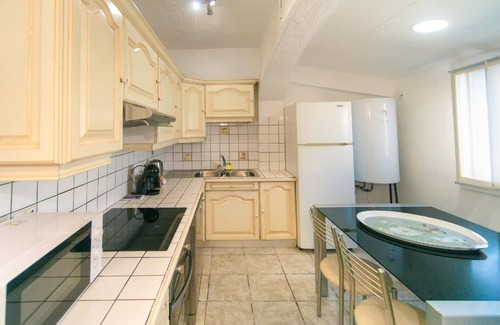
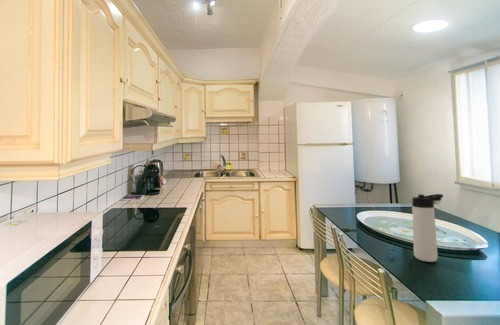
+ thermos bottle [411,193,444,263]
